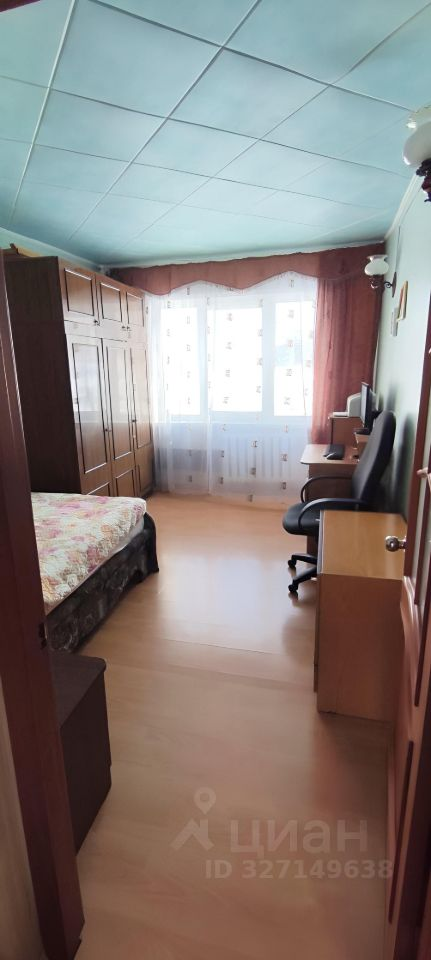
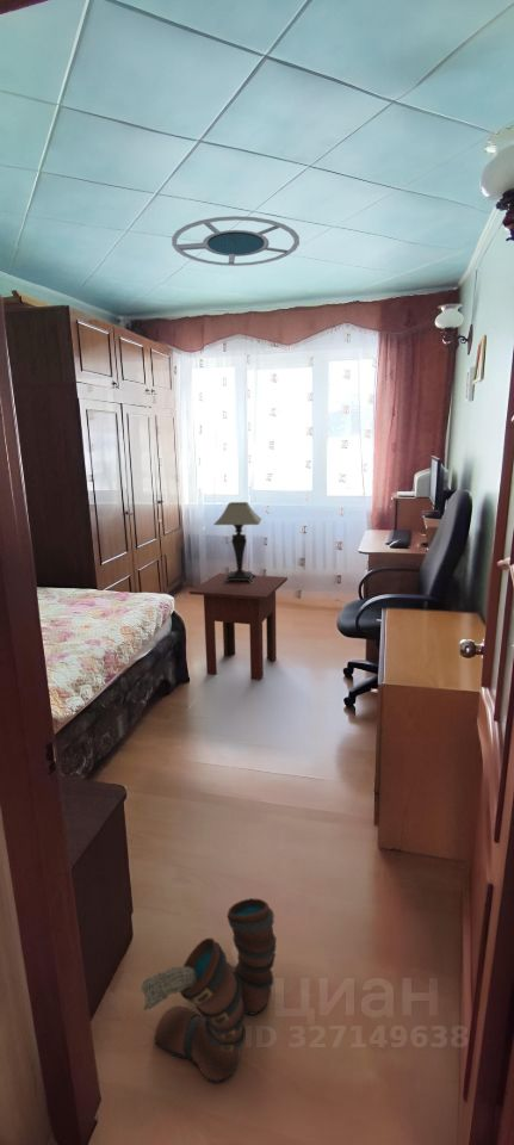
+ table lamp [212,501,262,583]
+ boots [141,898,278,1084]
+ ceiling lamp [171,215,301,267]
+ side table [188,572,289,681]
